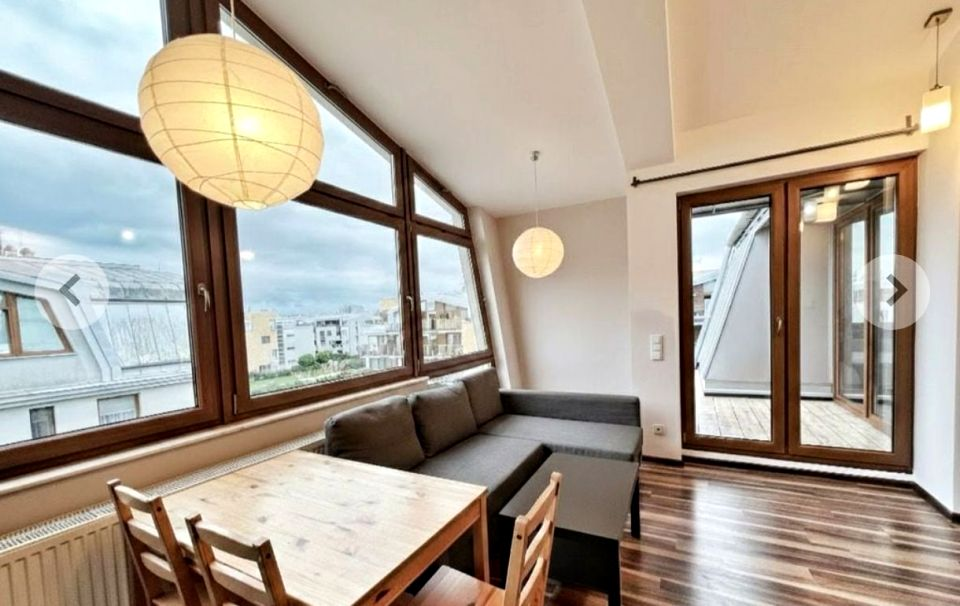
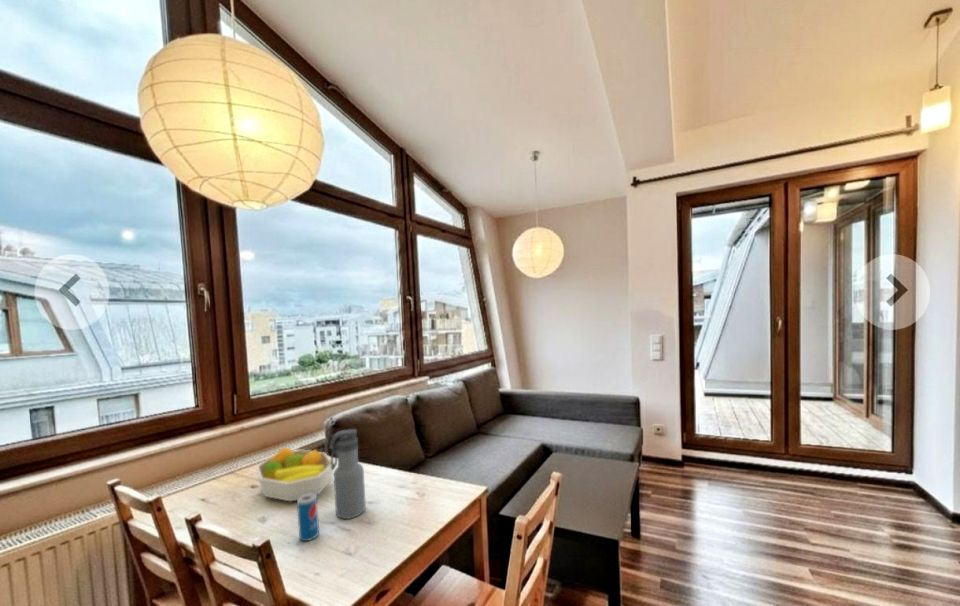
+ water bottle [329,428,367,520]
+ fruit bowl [255,447,334,502]
+ beverage can [296,493,320,542]
